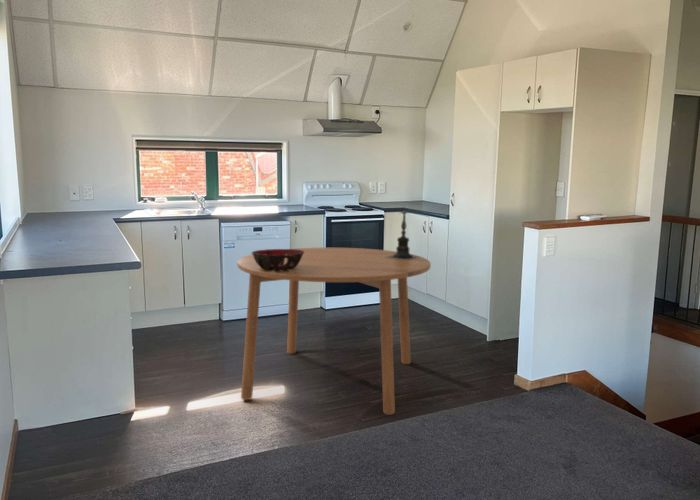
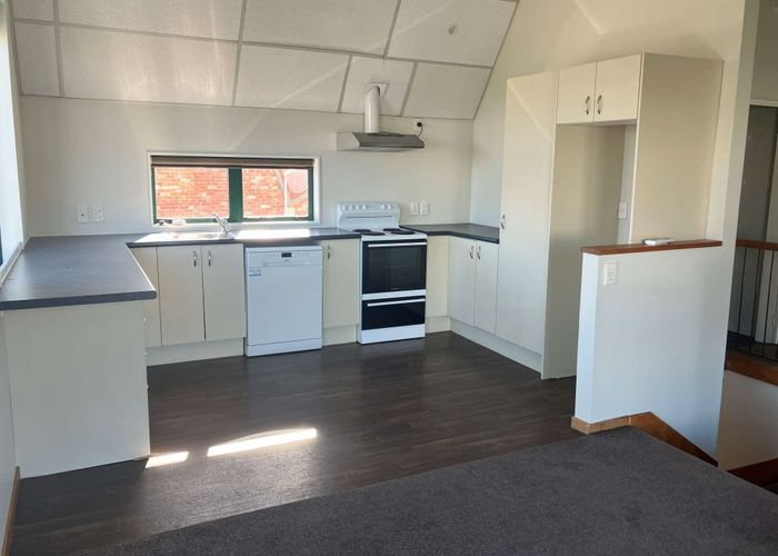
- candle holder [386,203,419,260]
- decorative bowl [251,248,304,271]
- dining table [236,247,432,416]
